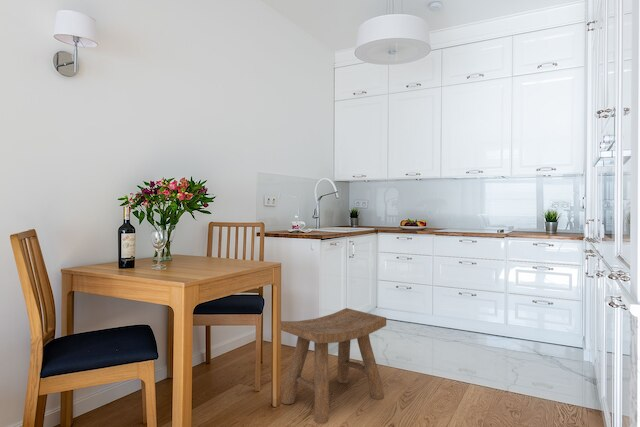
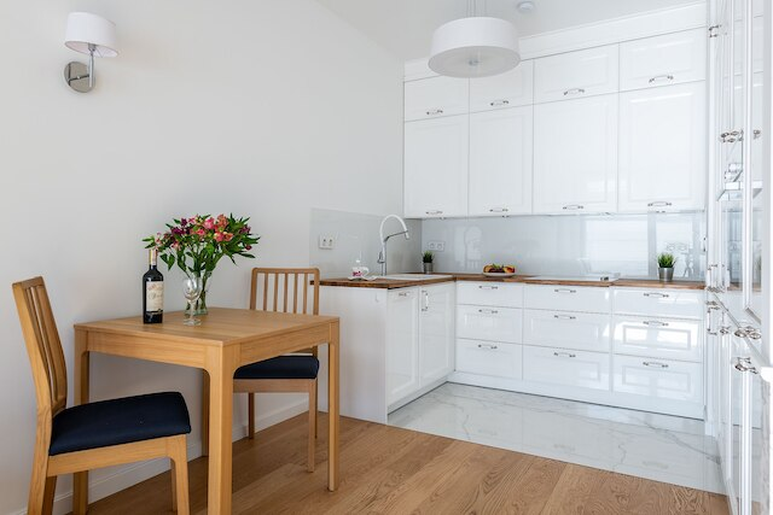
- stool [279,307,387,425]
